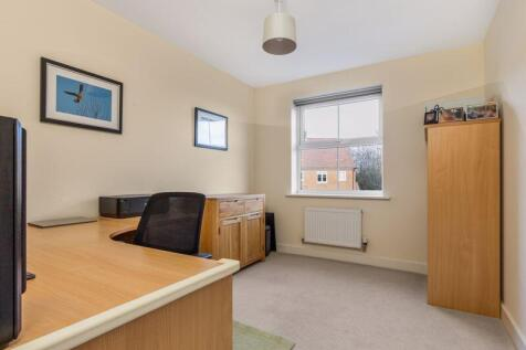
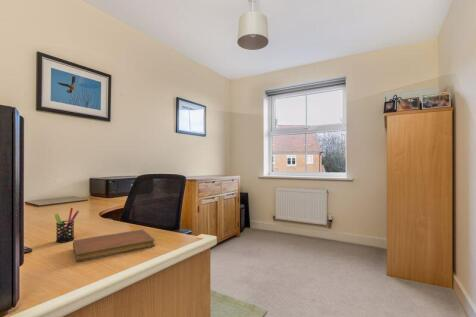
+ pen holder [53,207,80,244]
+ notebook [72,228,156,263]
